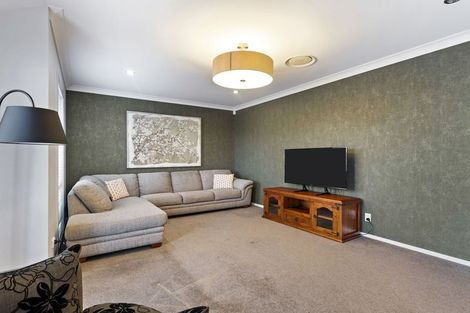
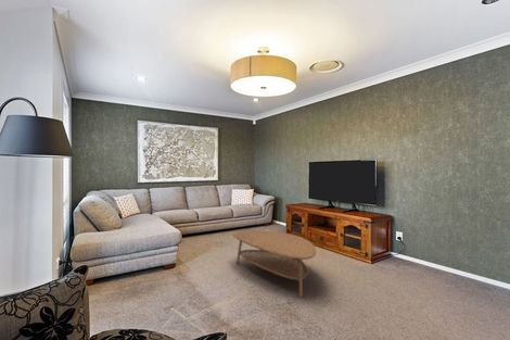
+ coffee table [232,229,317,299]
